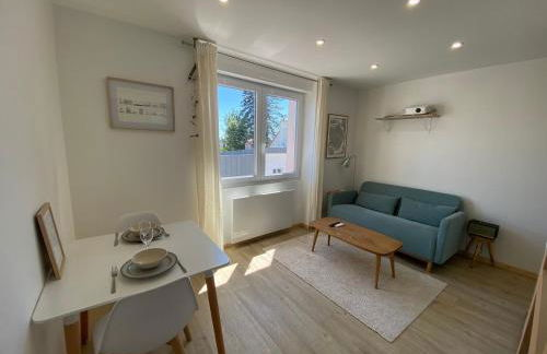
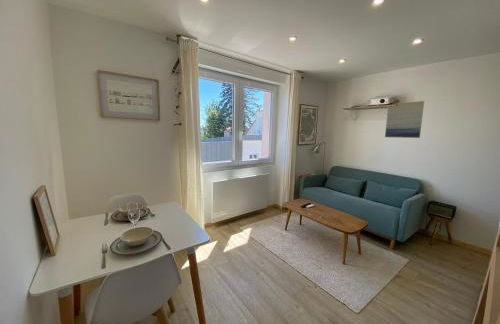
+ wall art [384,100,425,139]
